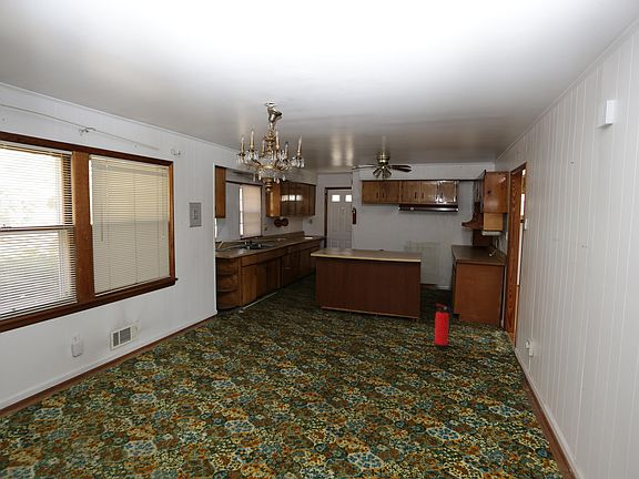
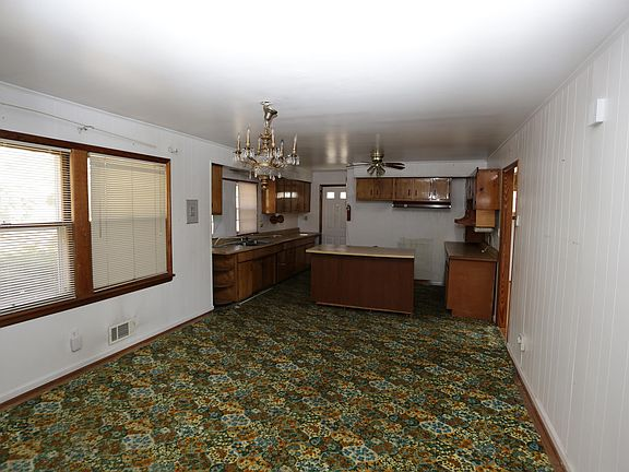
- fire extinguisher [434,303,454,350]
